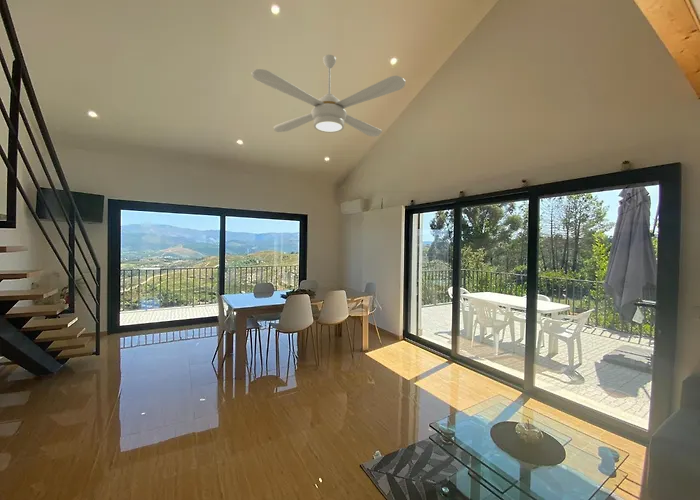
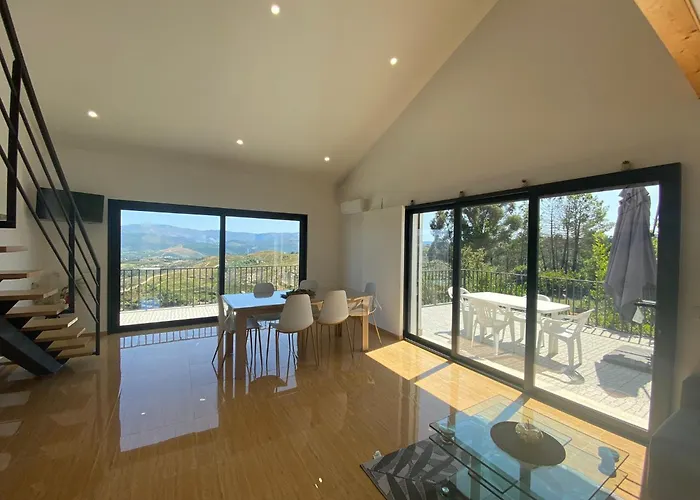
- ceiling fan [250,54,406,137]
